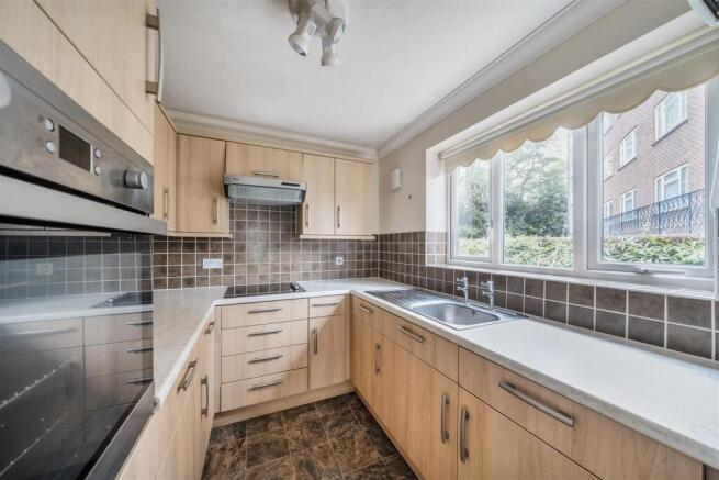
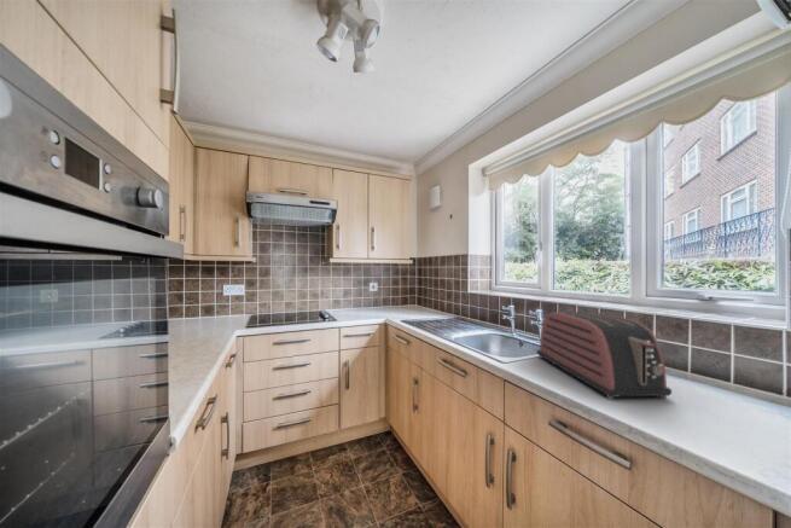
+ toaster [536,311,673,400]
